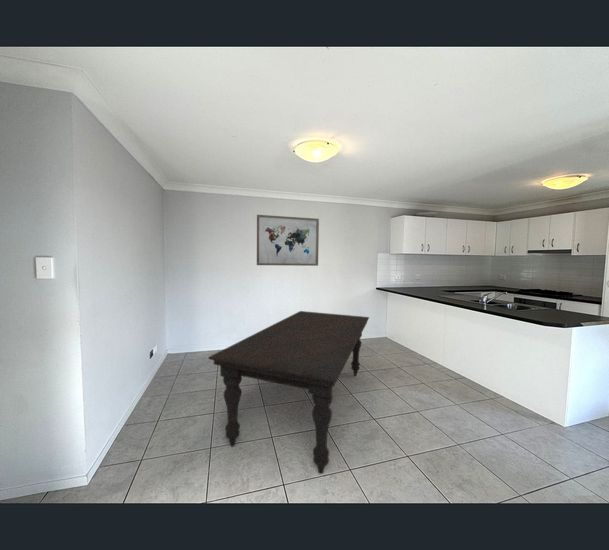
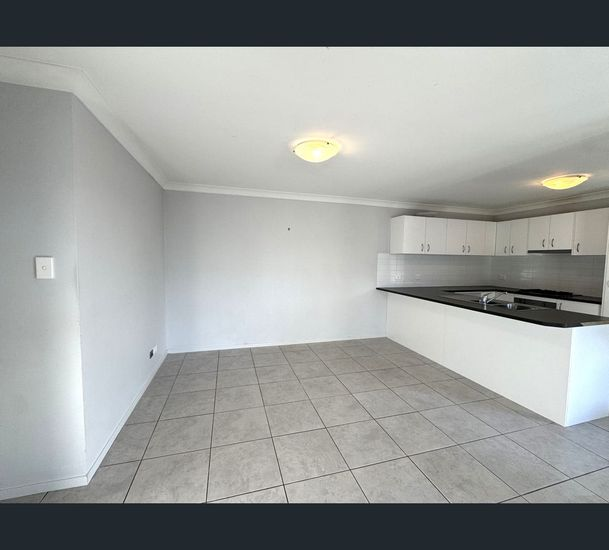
- dining table [207,310,370,475]
- wall art [256,214,320,267]
